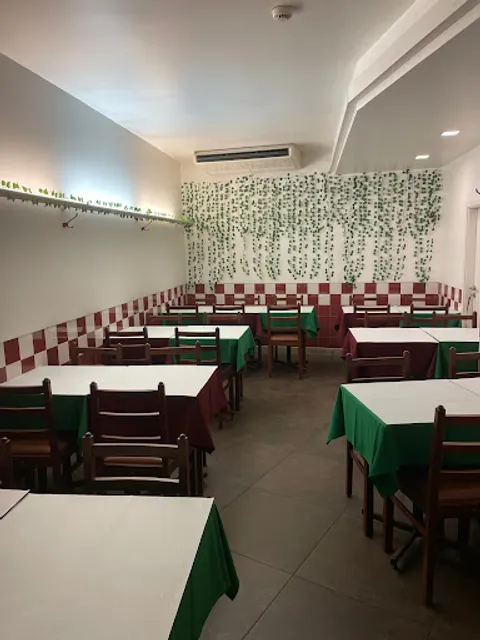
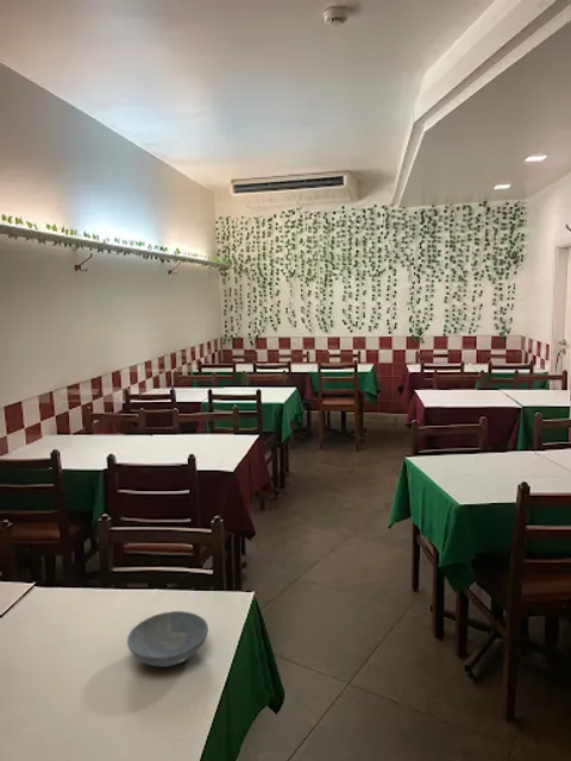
+ bowl [126,610,209,668]
